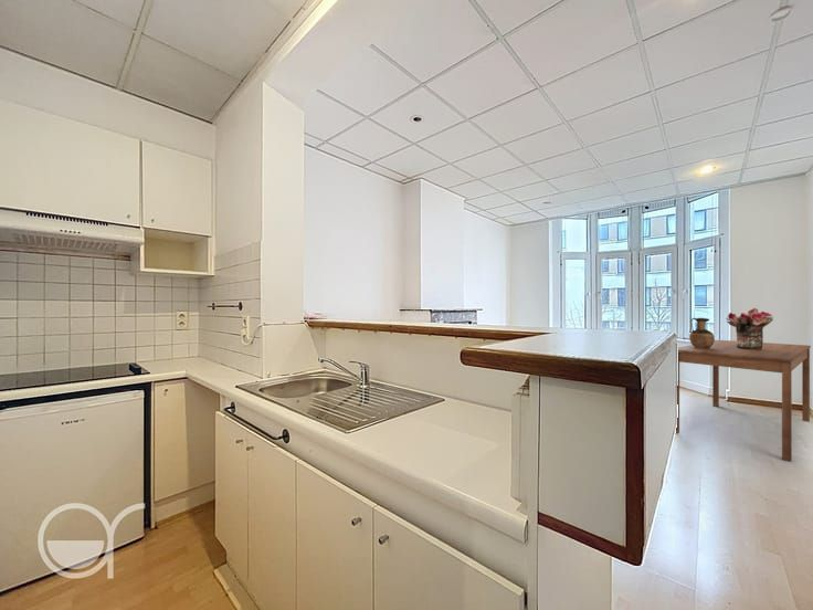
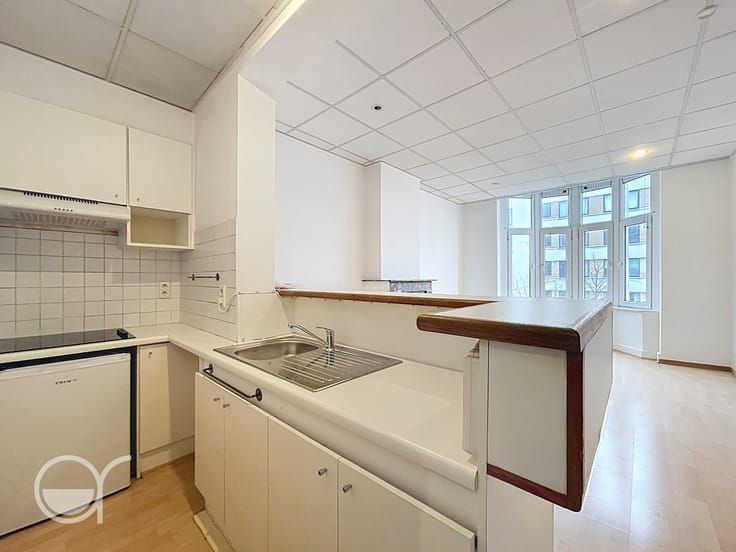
- dining table [675,338,812,463]
- ceramic jug [688,317,716,348]
- bouquet [725,307,774,349]
